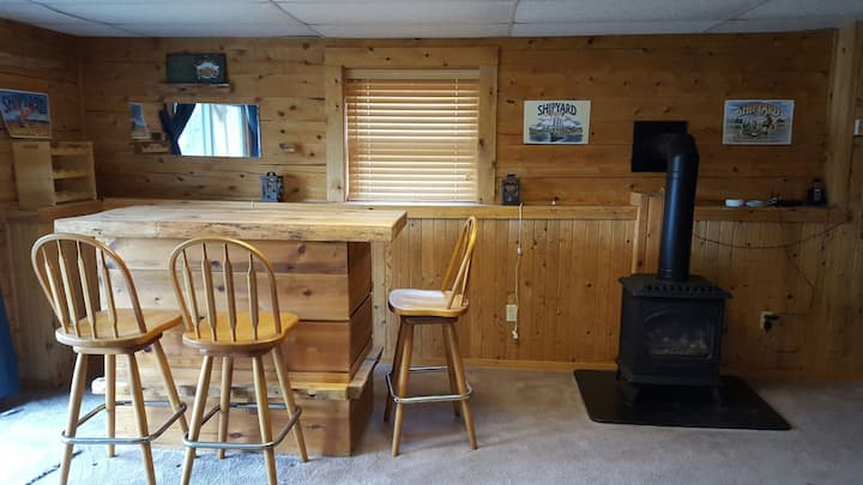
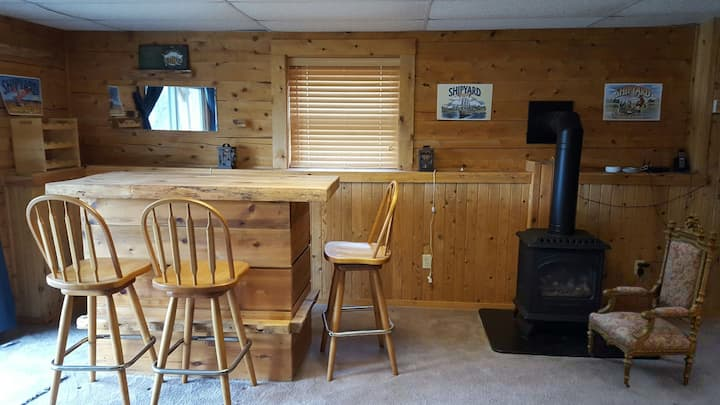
+ armchair [586,211,720,389]
